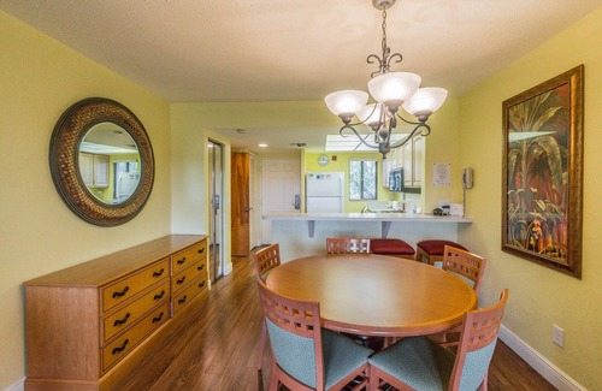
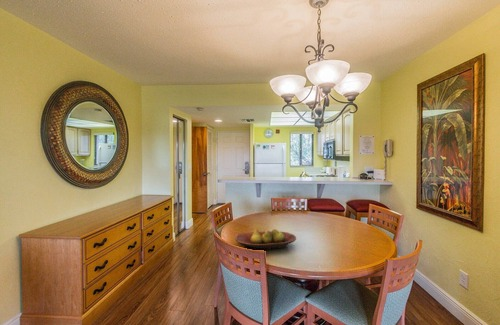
+ fruit bowl [234,228,297,251]
